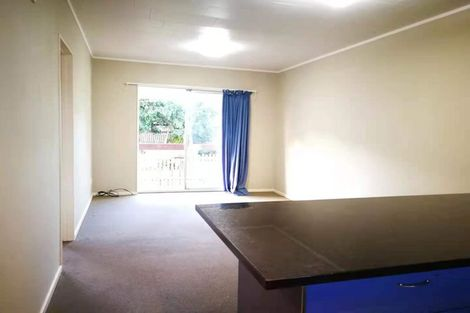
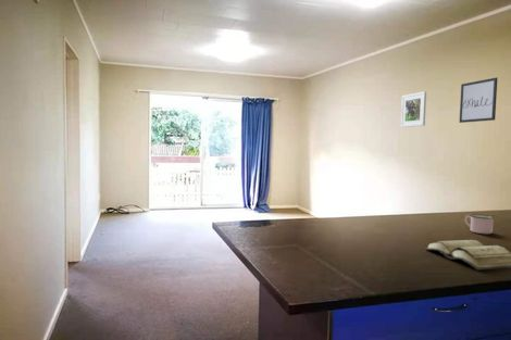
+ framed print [400,90,427,128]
+ mug [464,214,495,235]
+ diary [424,239,511,272]
+ wall art [458,76,498,124]
